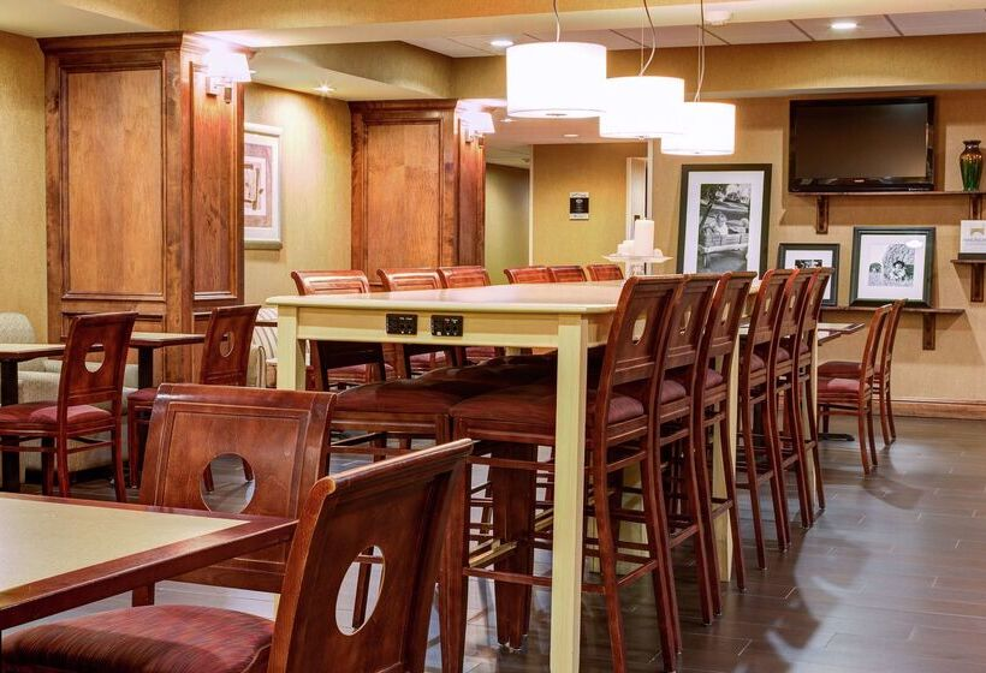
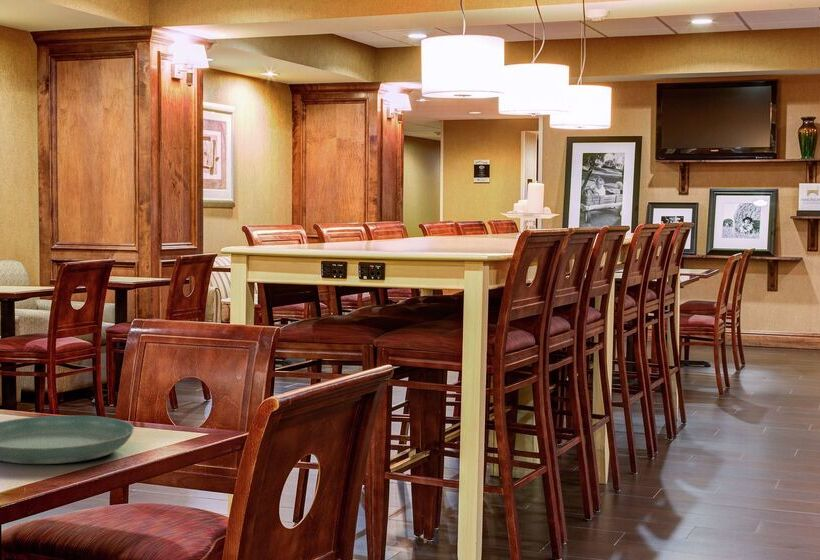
+ saucer [0,414,135,465]
